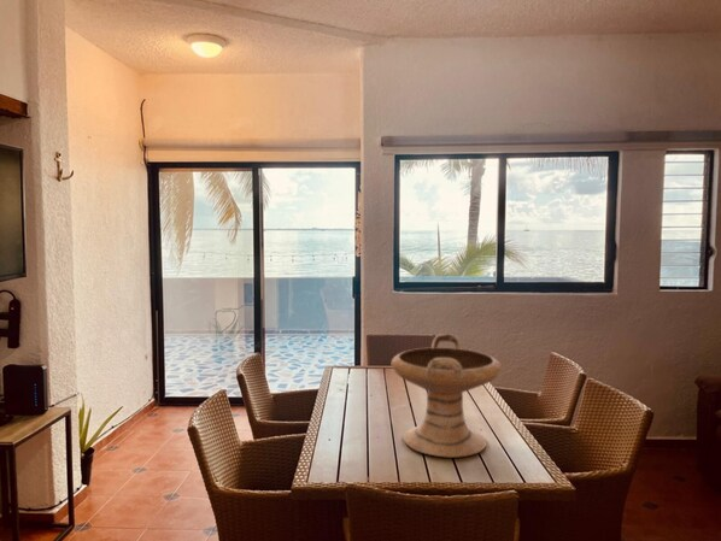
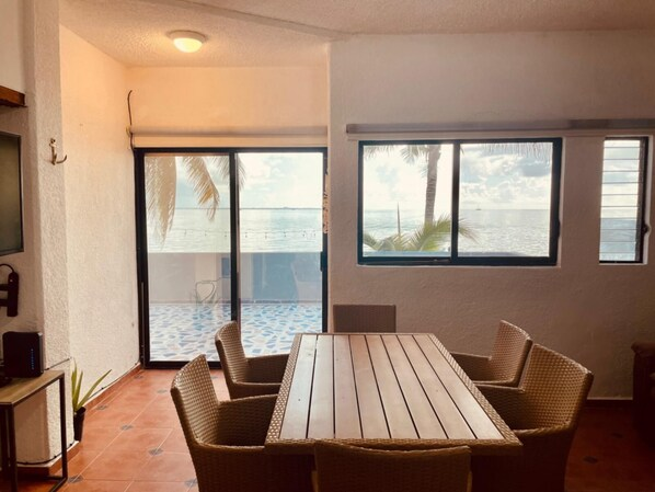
- decorative bowl [391,333,503,459]
